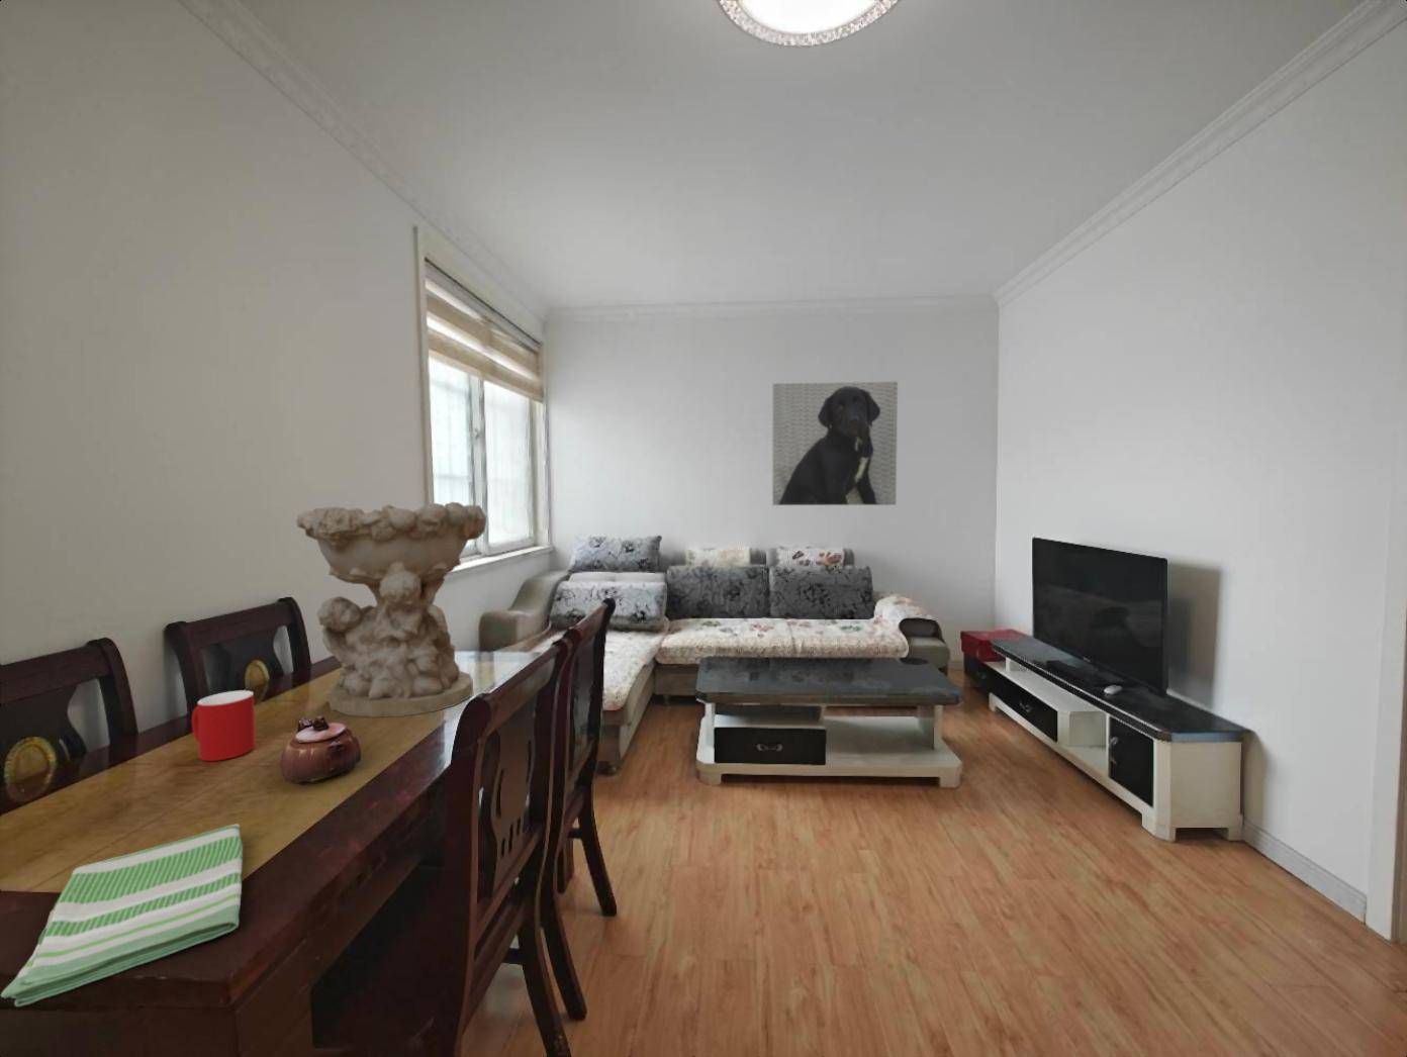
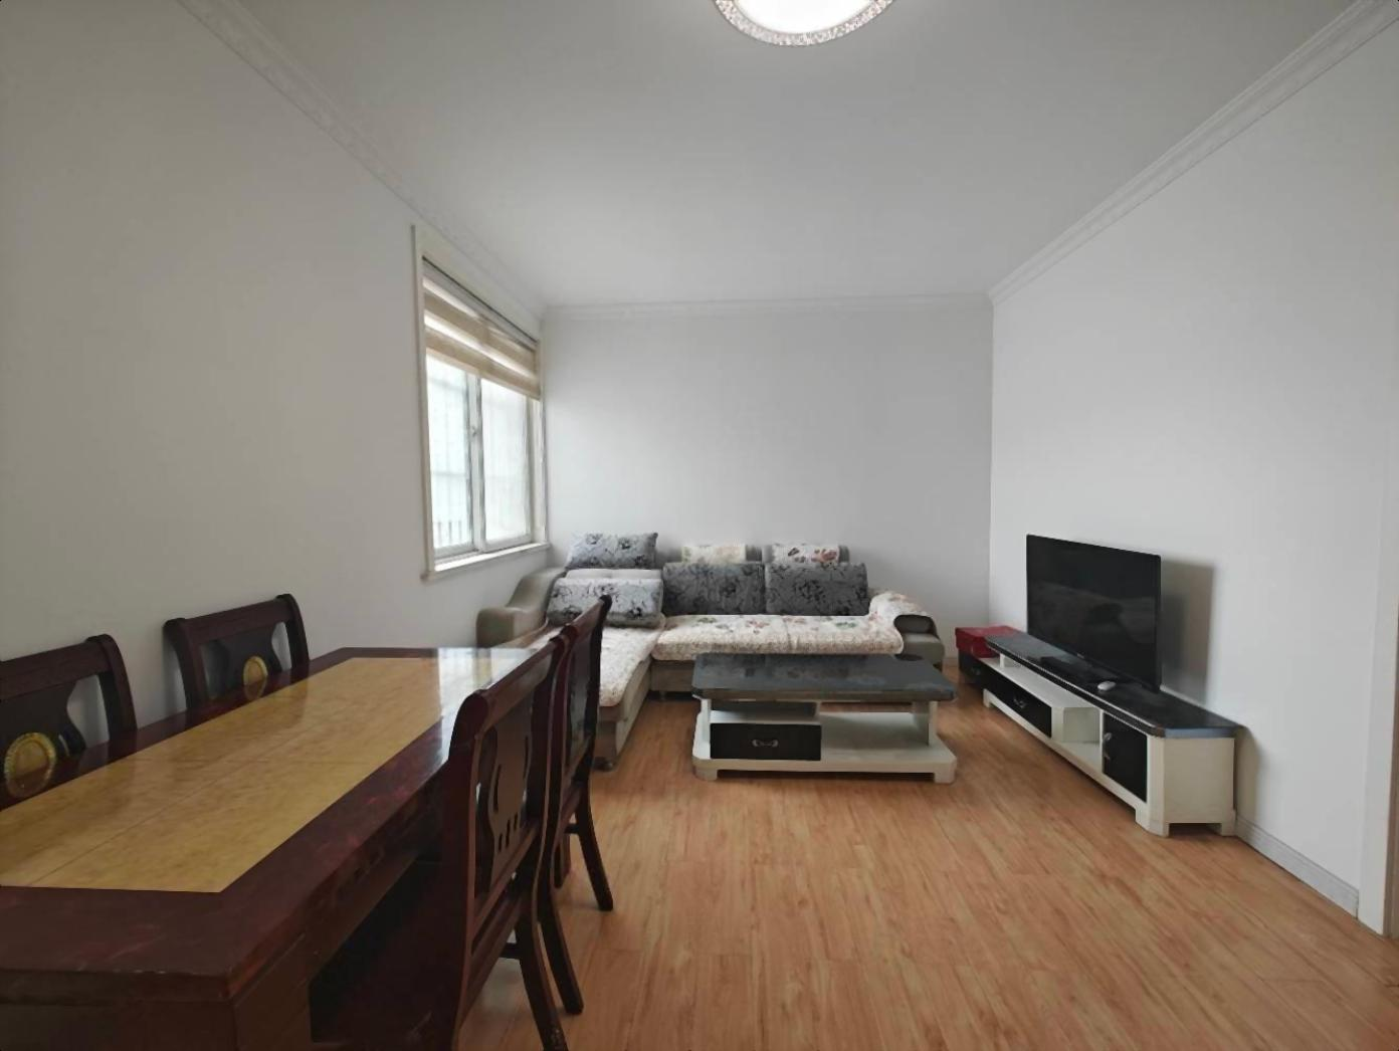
- decorative bowl [295,501,488,718]
- teapot [280,714,362,785]
- dish towel [0,823,243,1007]
- cup [191,689,257,762]
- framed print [771,380,898,506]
